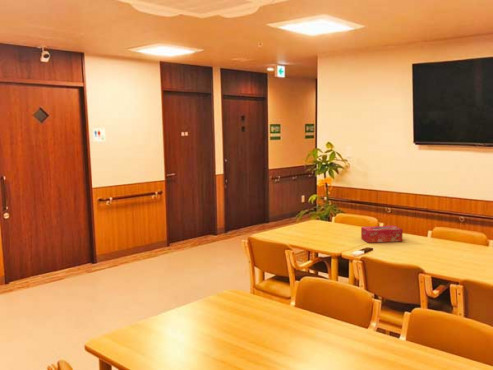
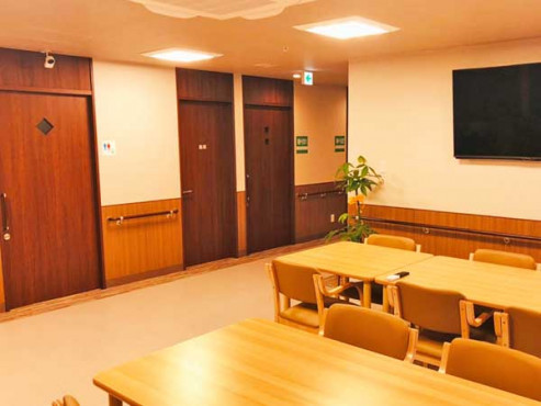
- tissue box [360,225,403,244]
